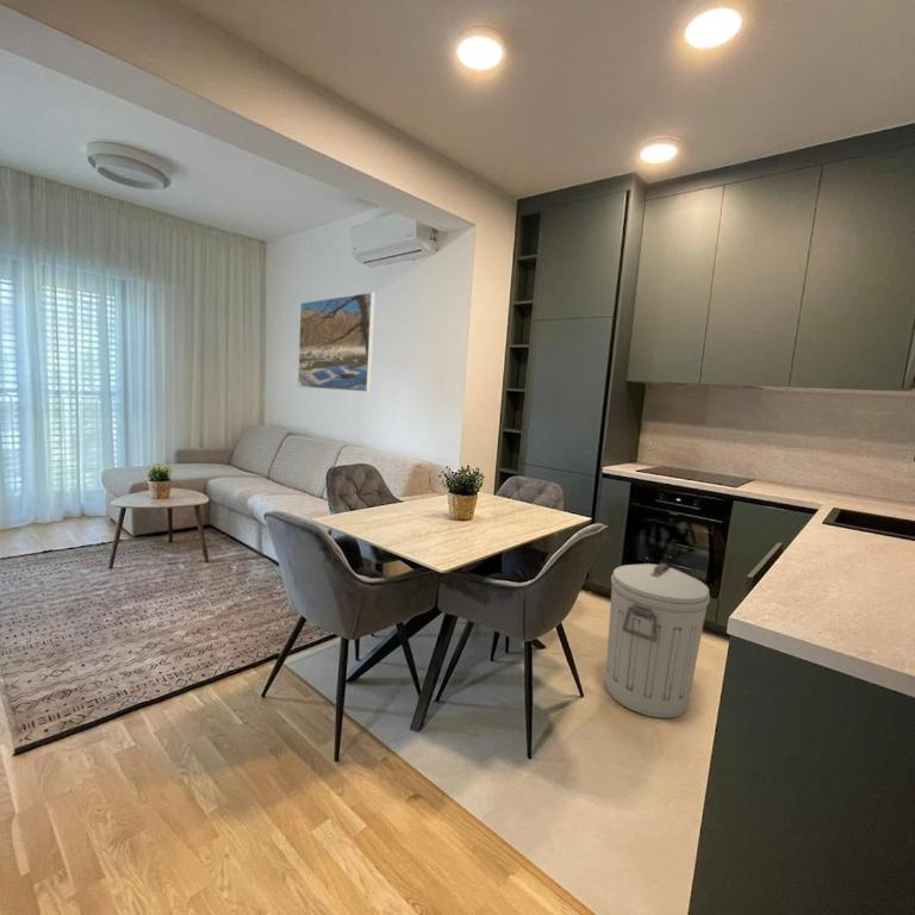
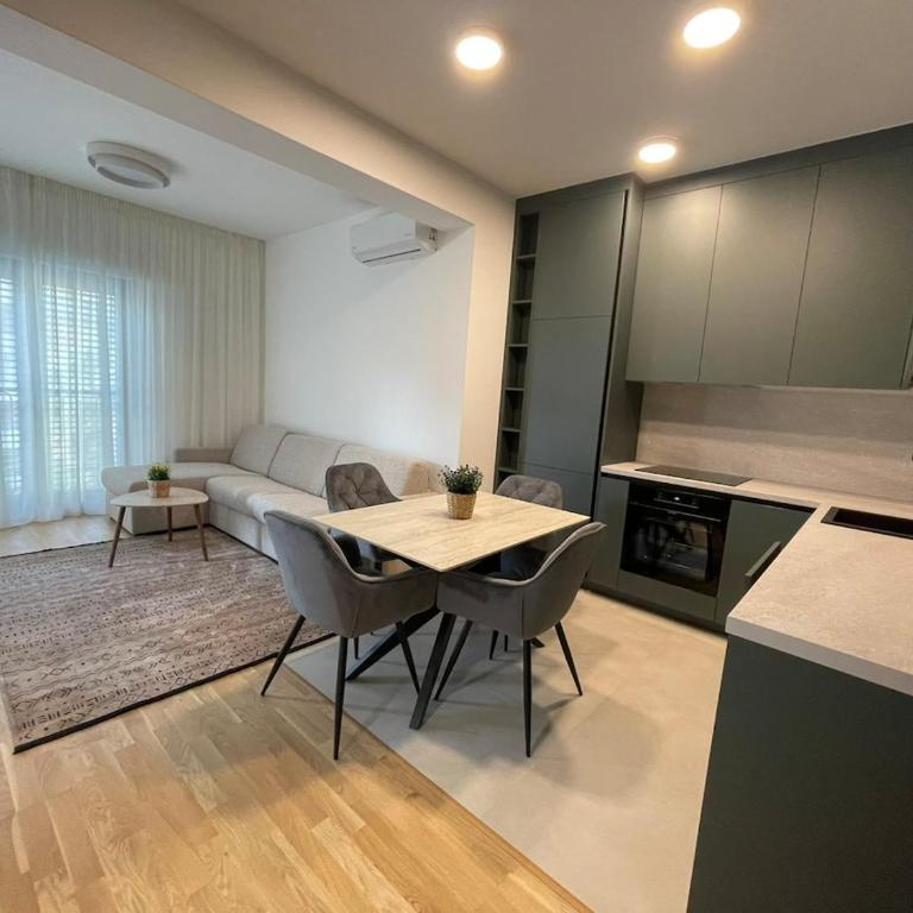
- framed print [297,291,376,393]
- trash can [604,562,711,720]
